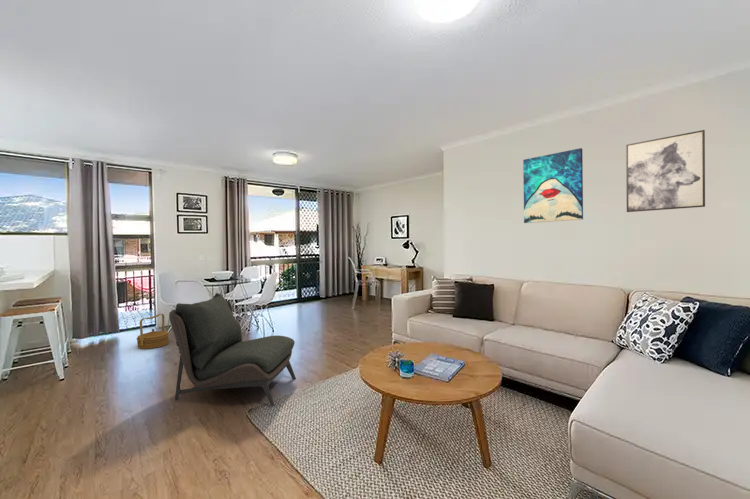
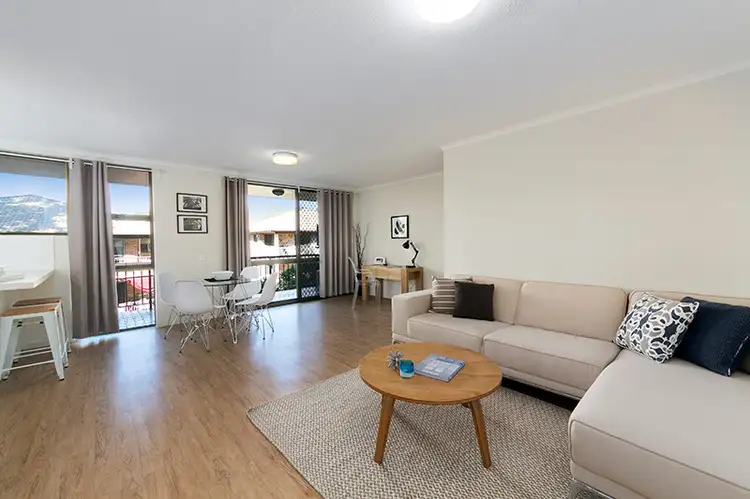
- wall art [625,129,706,213]
- wall art [522,147,584,224]
- basket [136,313,170,350]
- armless chair [168,292,297,407]
